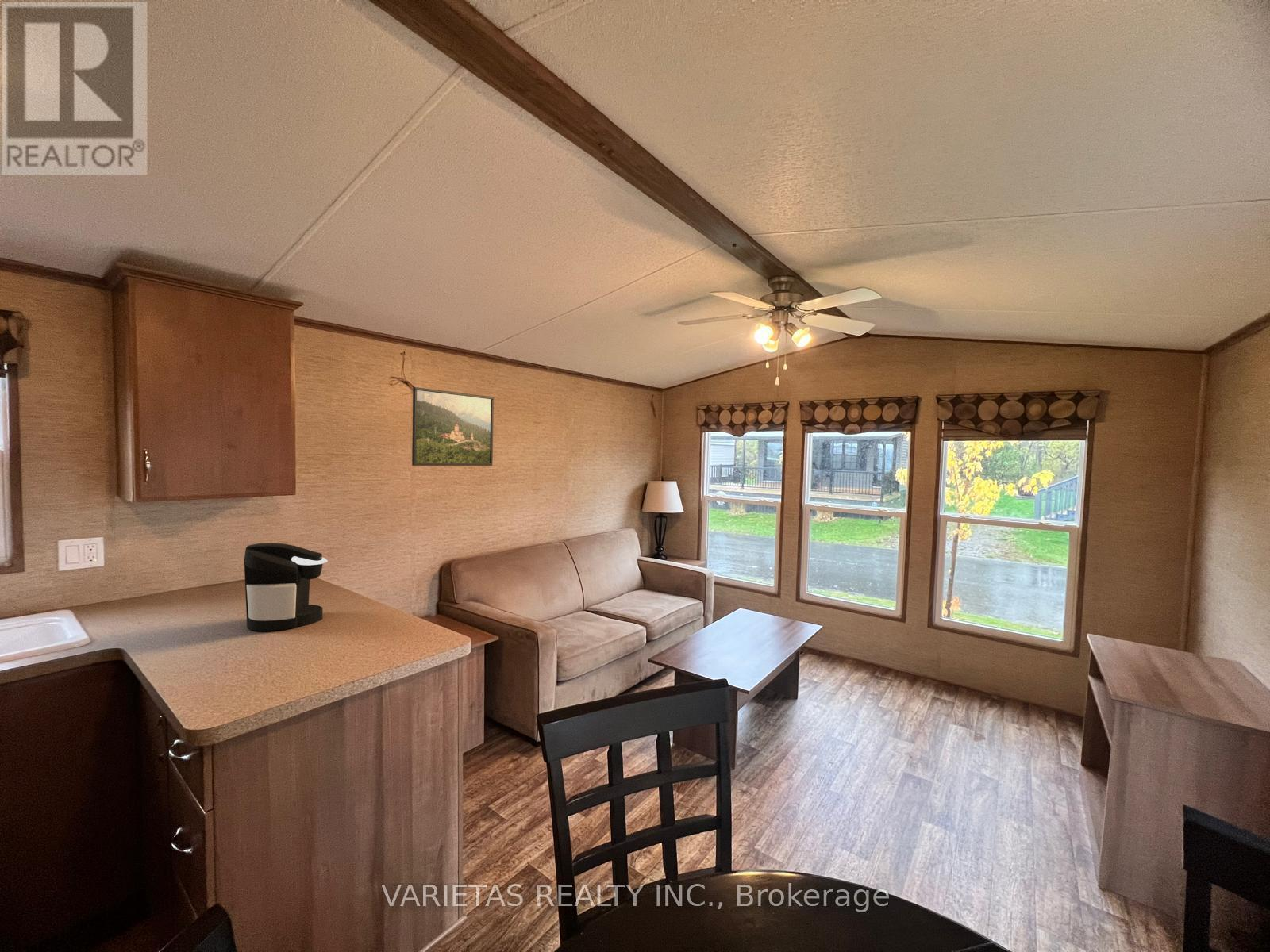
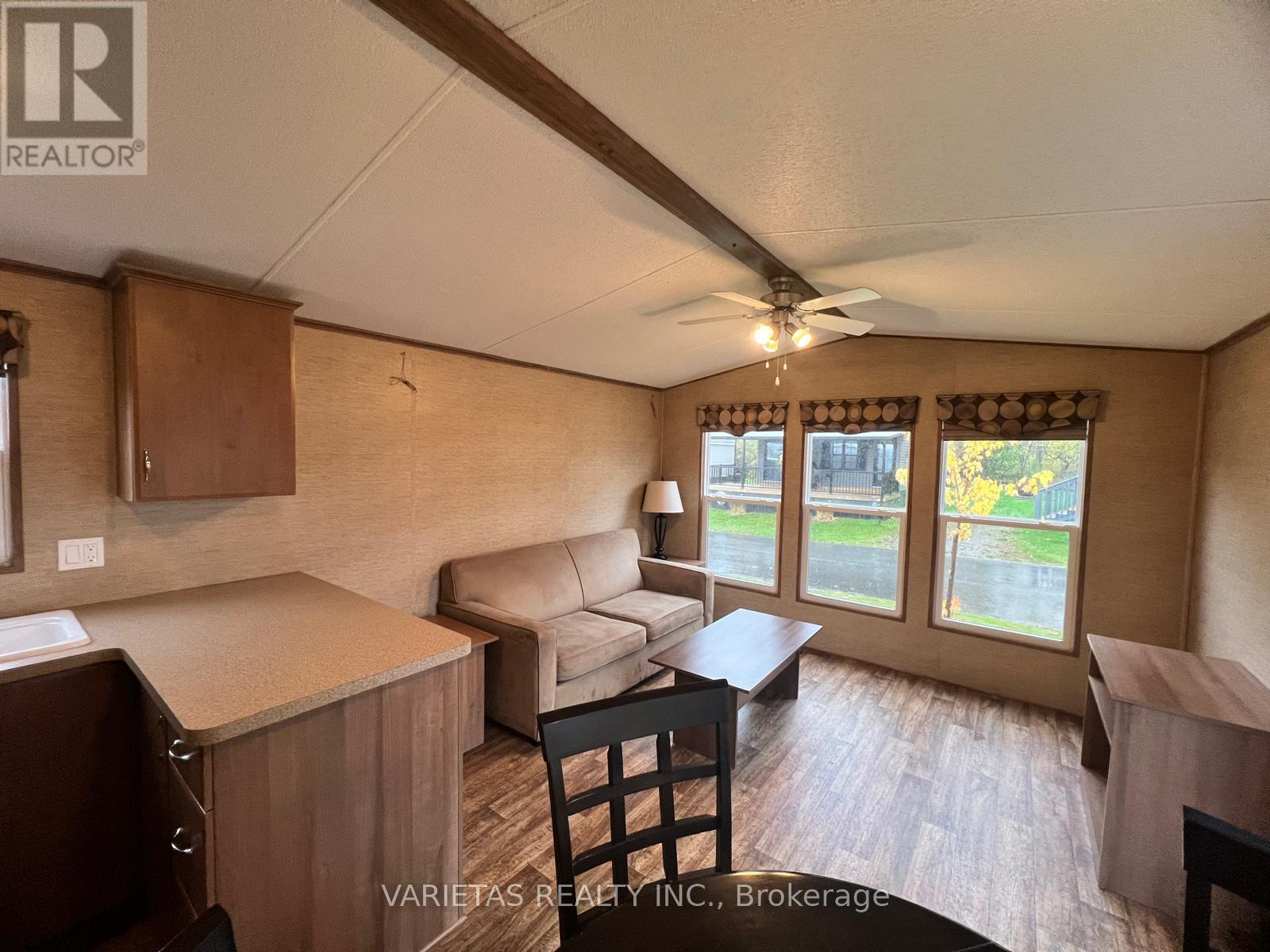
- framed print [411,386,495,466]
- coffee maker [244,542,328,631]
